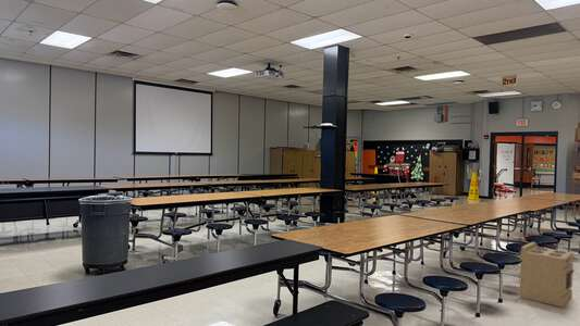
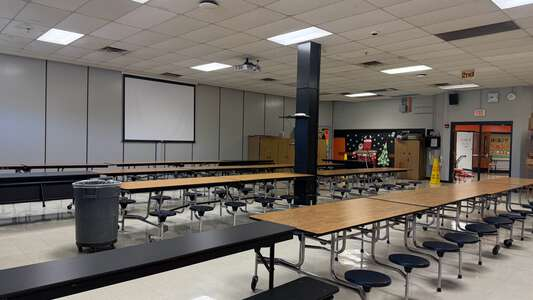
- cardboard box [518,241,575,309]
